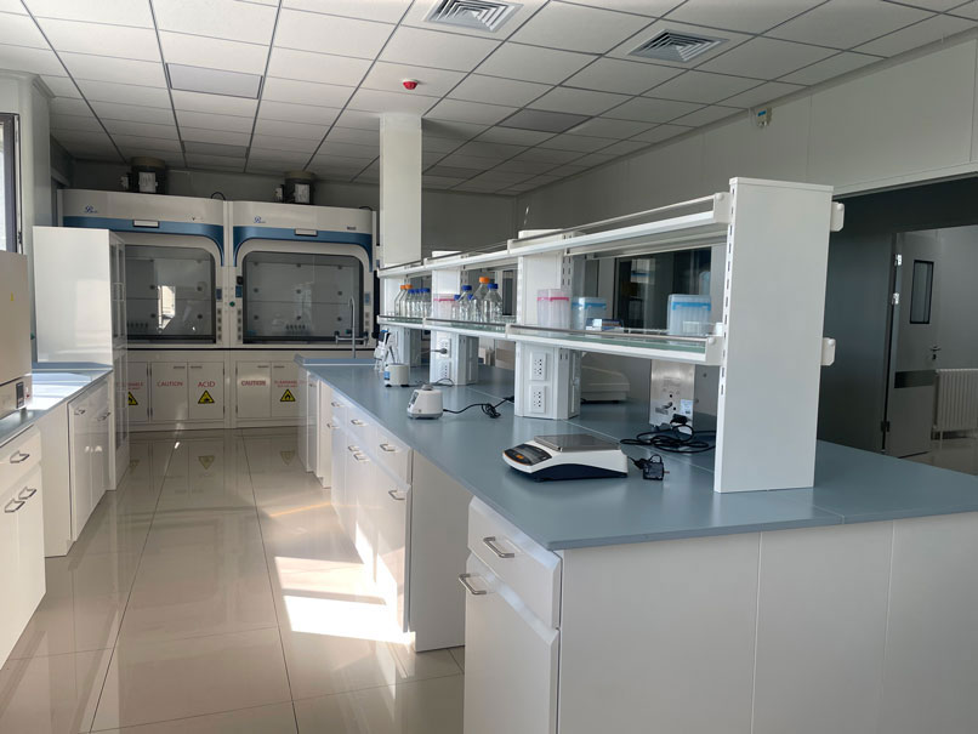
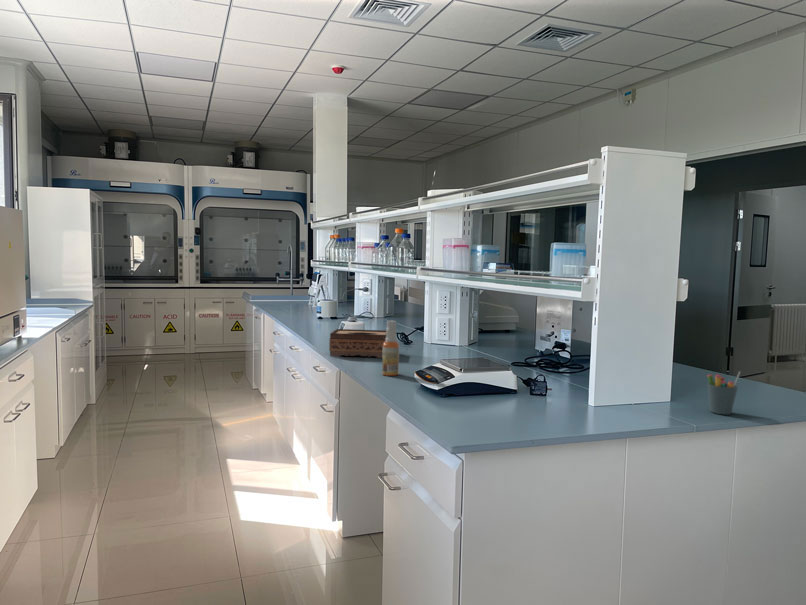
+ tissue box [328,328,386,359]
+ spray bottle [381,319,400,377]
+ pen holder [706,371,741,416]
